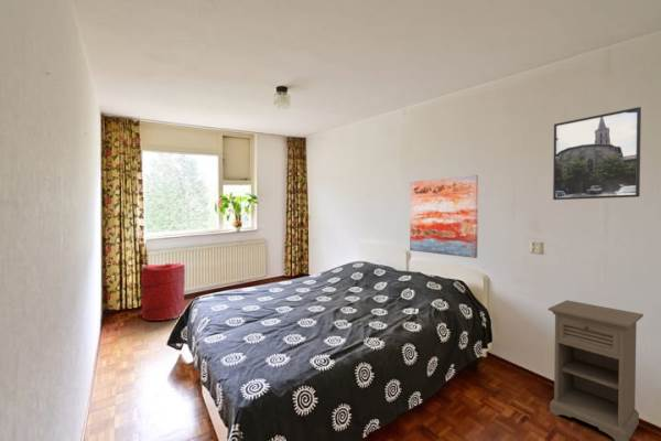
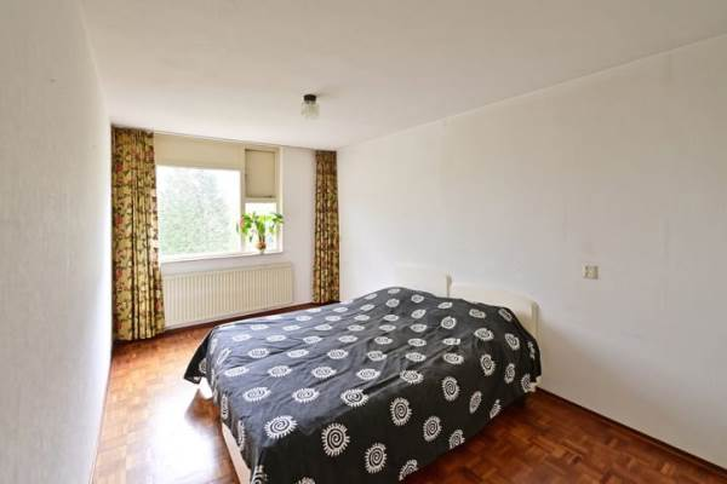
- wall art [409,174,479,259]
- nightstand [548,299,644,441]
- laundry hamper [140,261,186,322]
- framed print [552,106,642,201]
